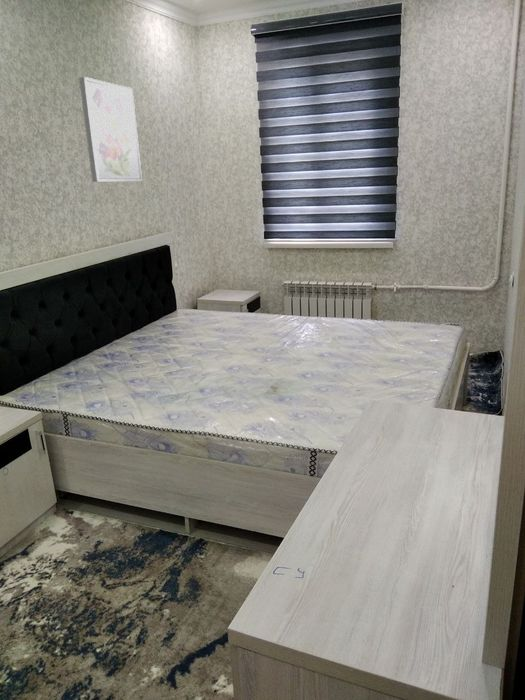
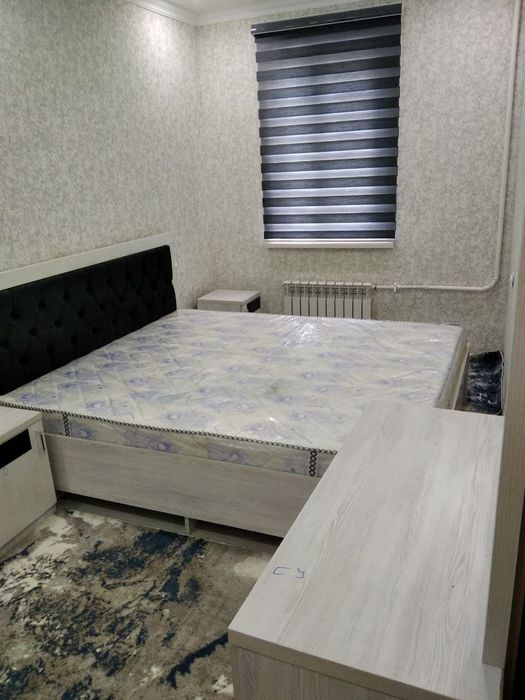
- wall art [78,76,143,183]
